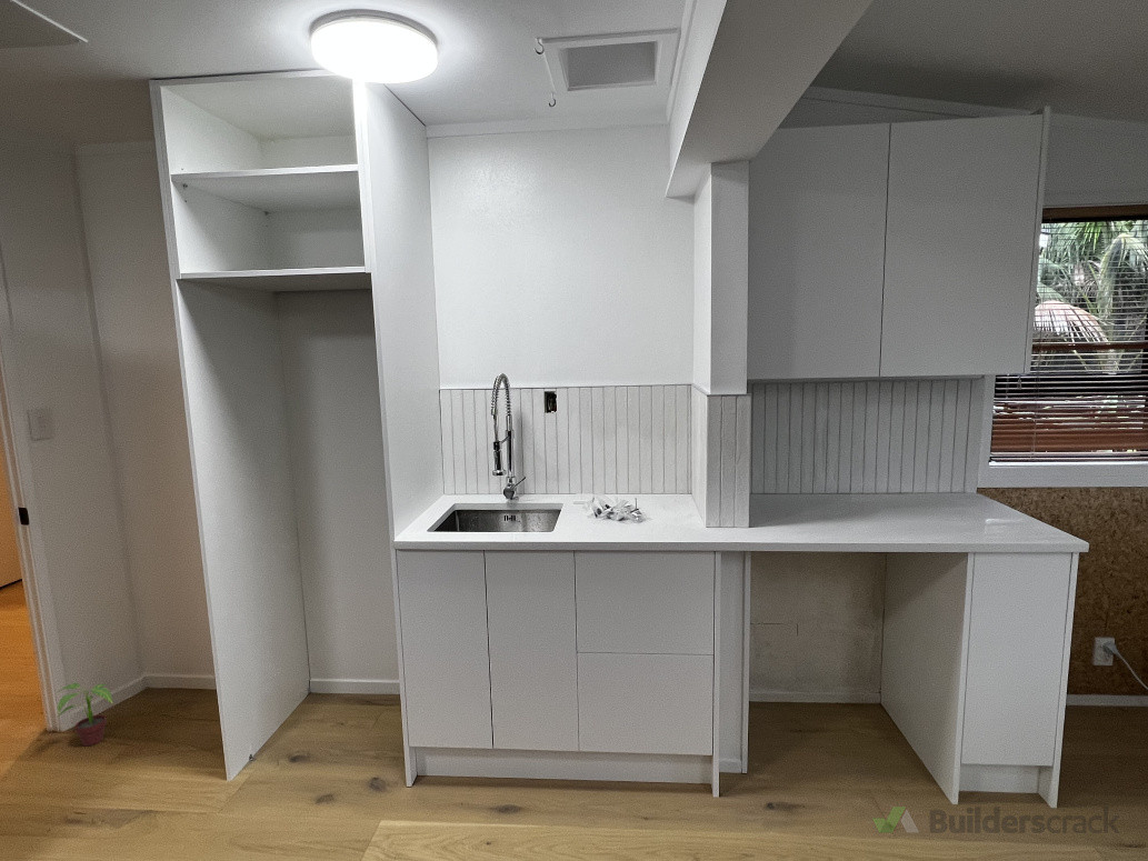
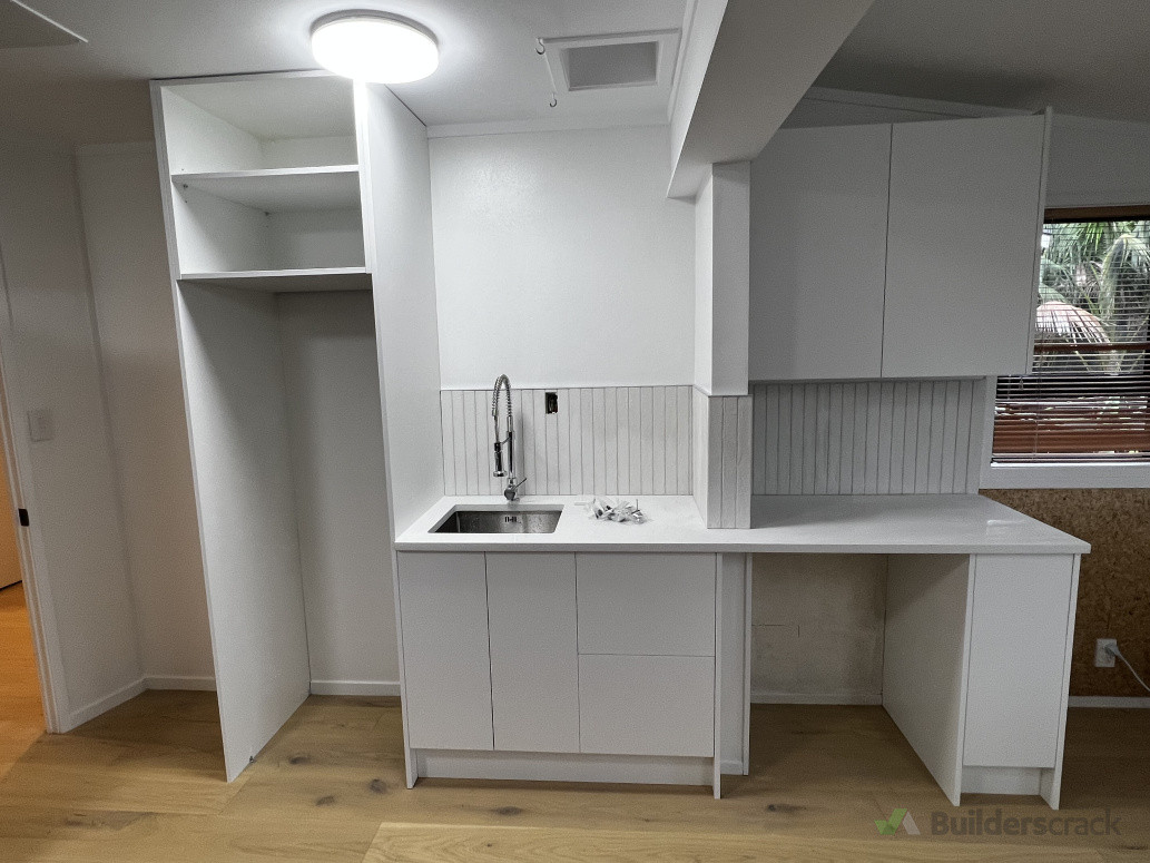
- potted plant [57,682,113,747]
